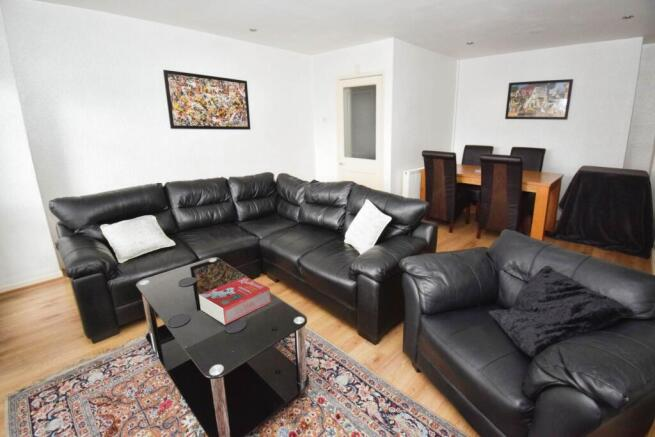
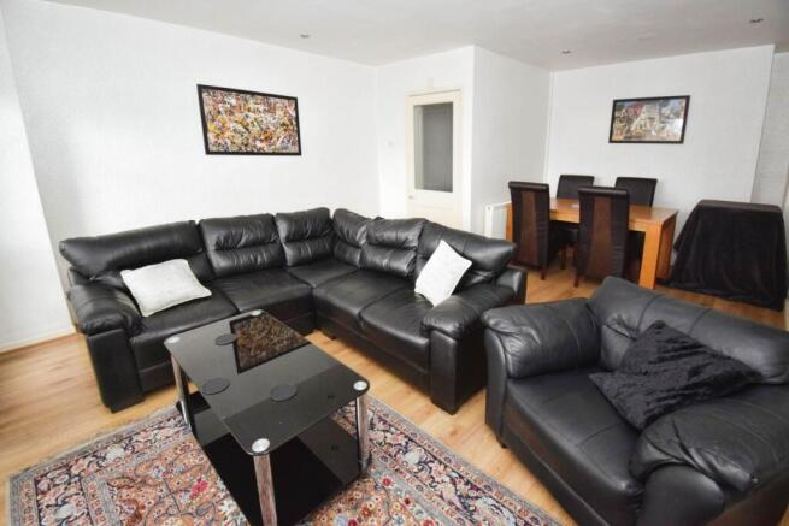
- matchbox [198,276,272,326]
